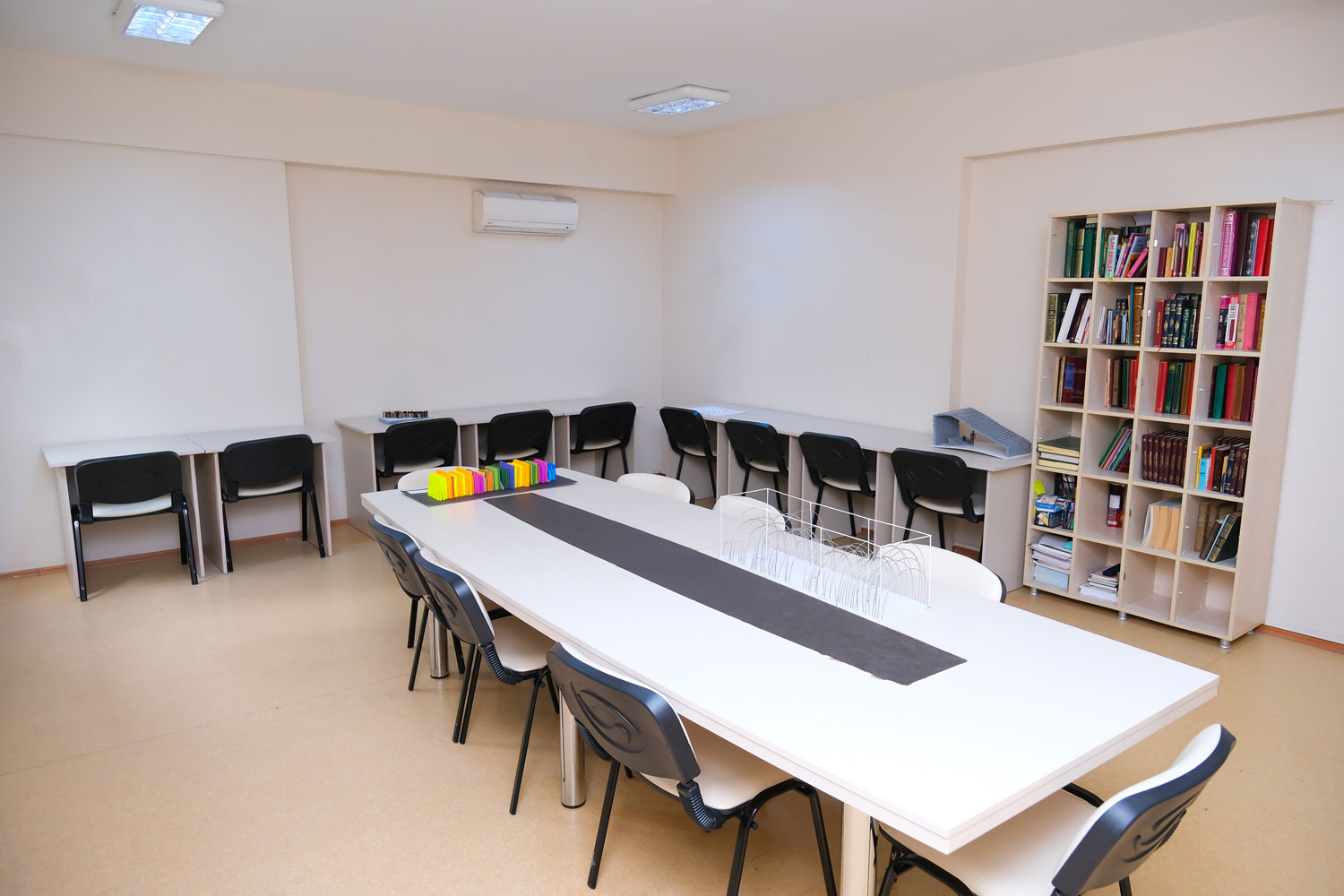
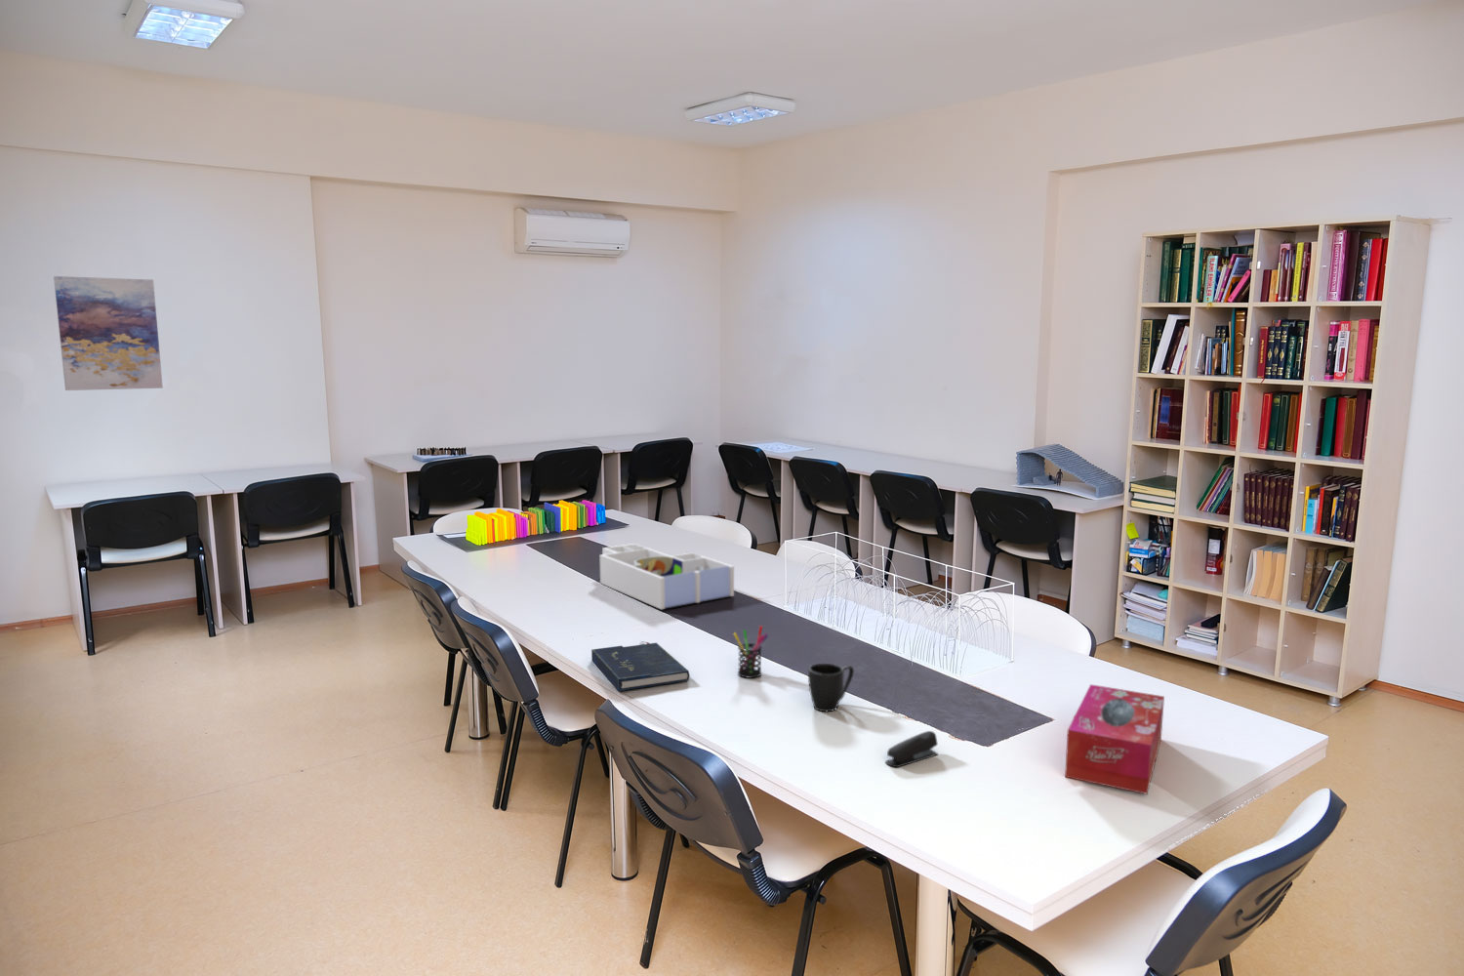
+ book [590,640,691,692]
+ mug [807,662,855,712]
+ desk organizer [599,542,735,610]
+ tissue box [1064,683,1166,795]
+ stapler [884,730,939,768]
+ wall art [52,276,164,391]
+ pen holder [732,624,769,680]
